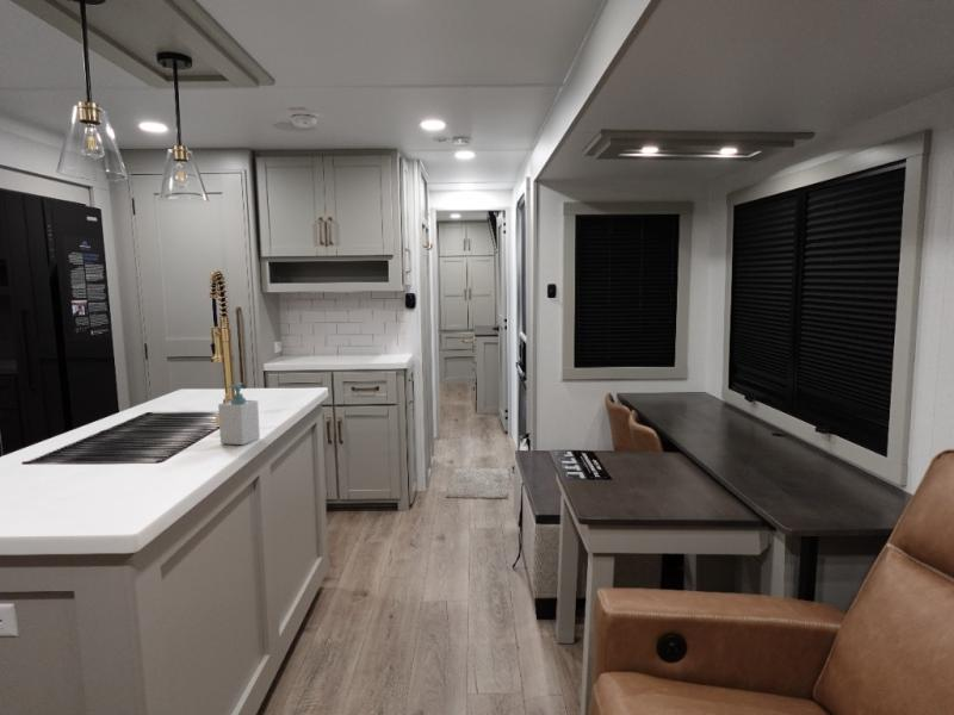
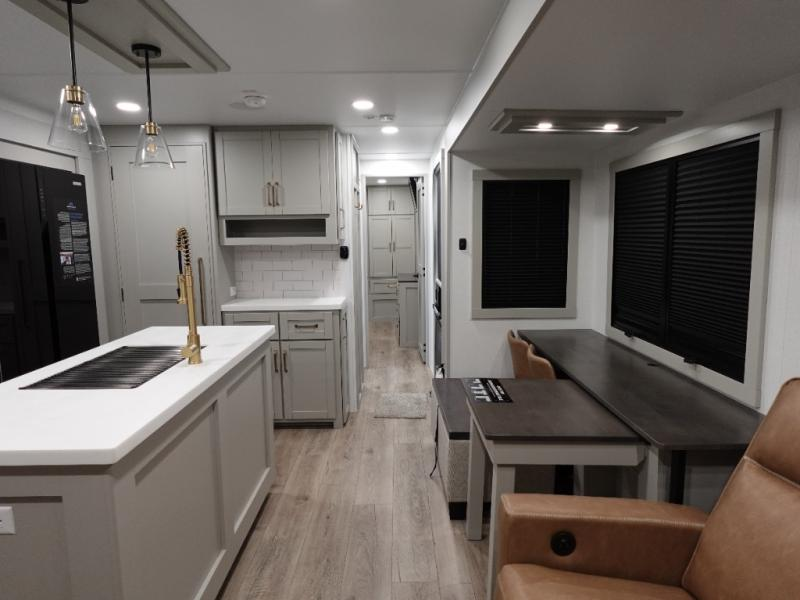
- soap bottle [217,381,261,446]
